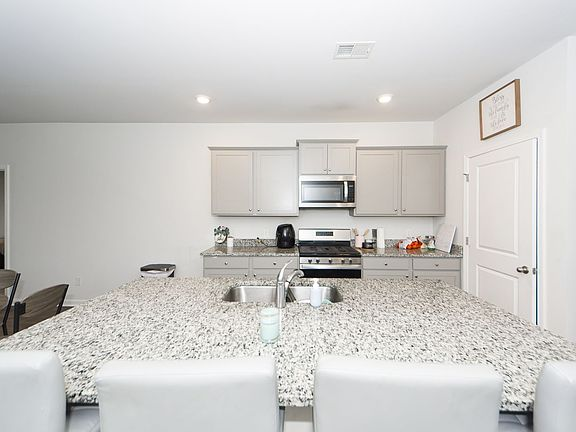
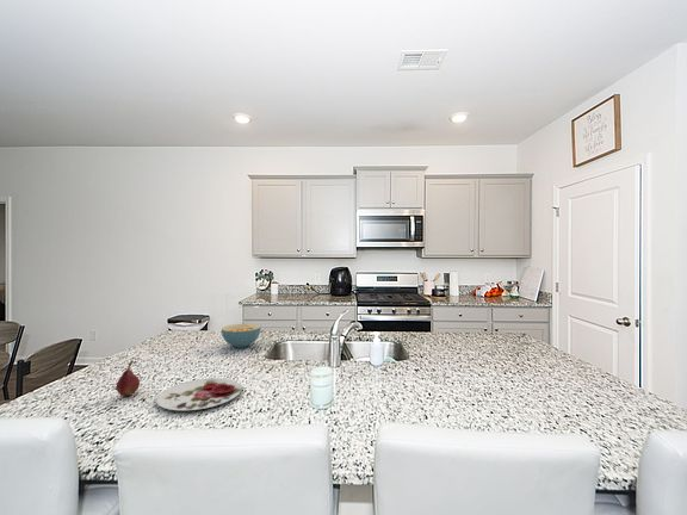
+ cereal bowl [221,323,261,349]
+ plate [155,377,243,411]
+ fruit [114,359,141,397]
